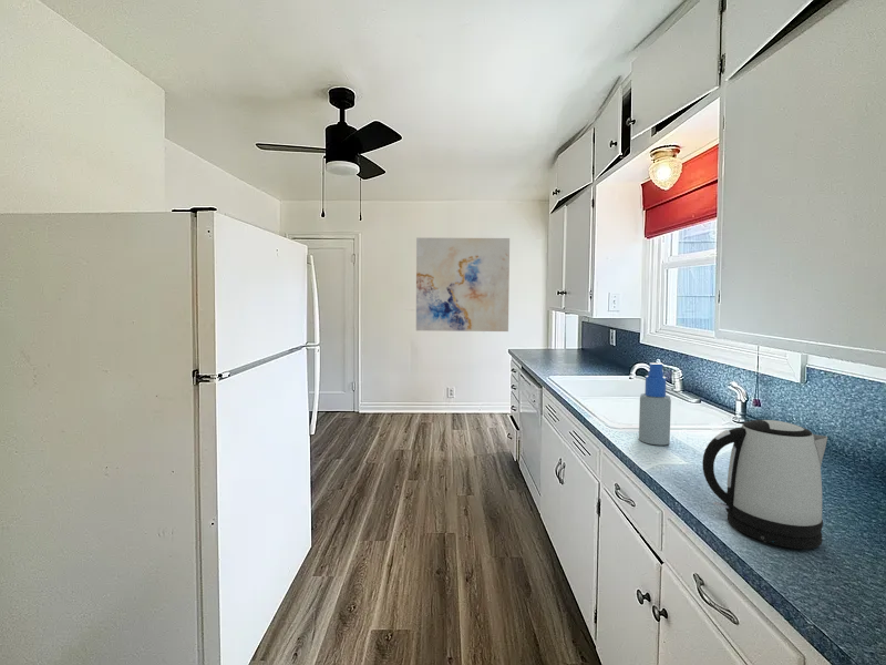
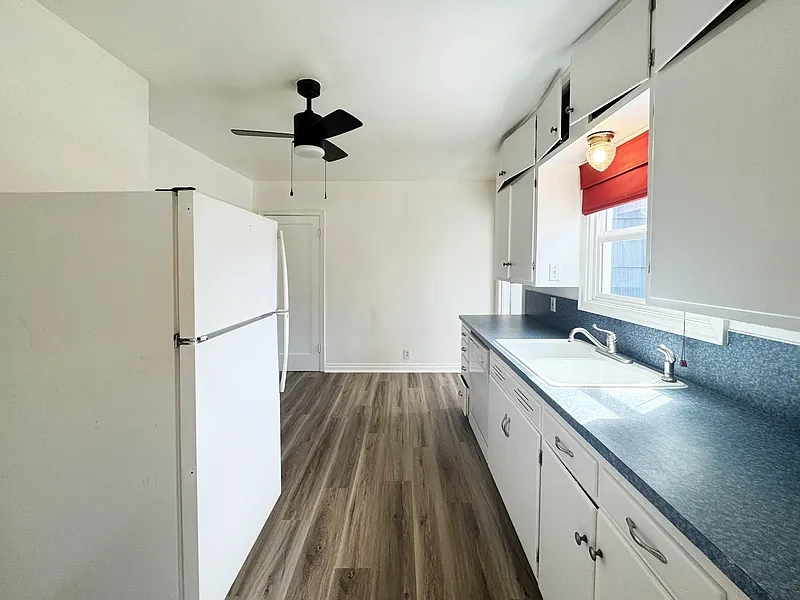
- kettle [701,419,828,550]
- spray bottle [638,361,672,446]
- wall art [415,237,511,332]
